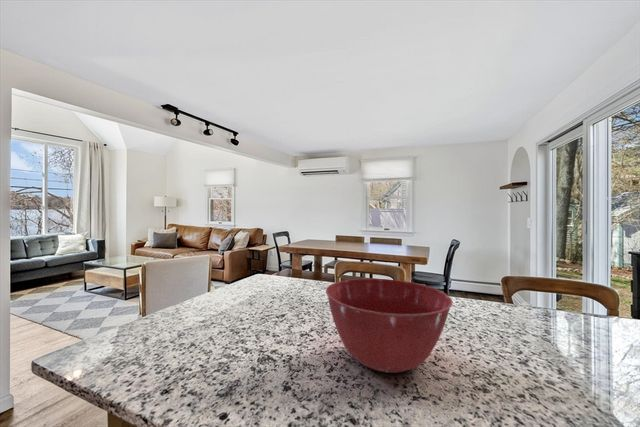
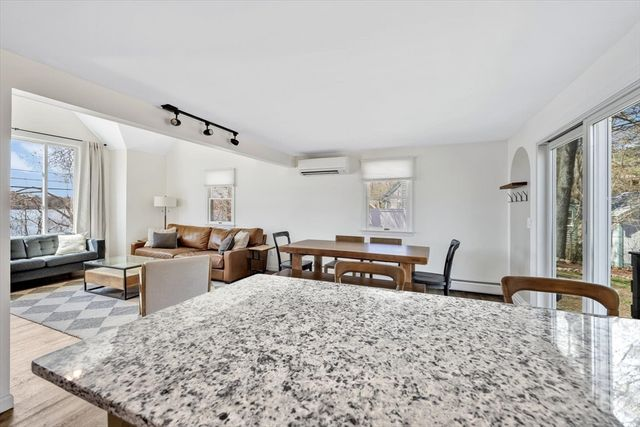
- mixing bowl [325,278,454,374]
